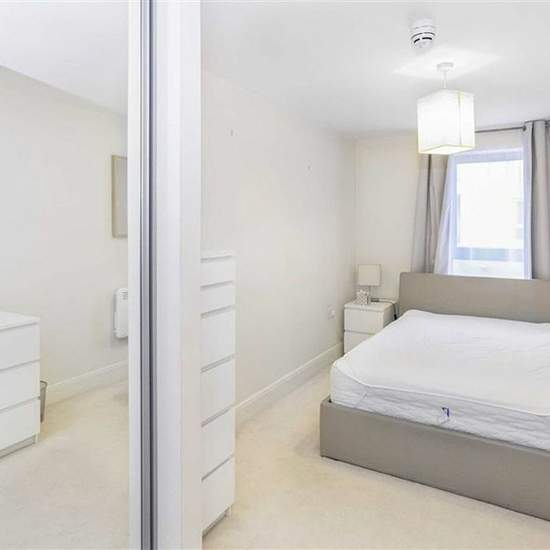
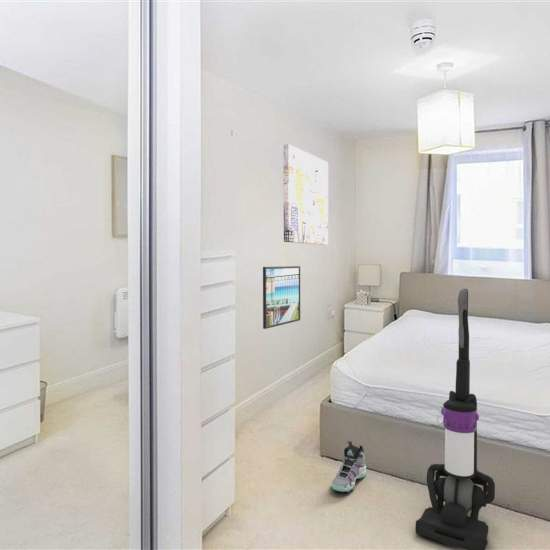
+ vacuum cleaner [414,288,496,550]
+ sneaker [331,440,367,493]
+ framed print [262,265,301,330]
+ wall art [283,143,329,246]
